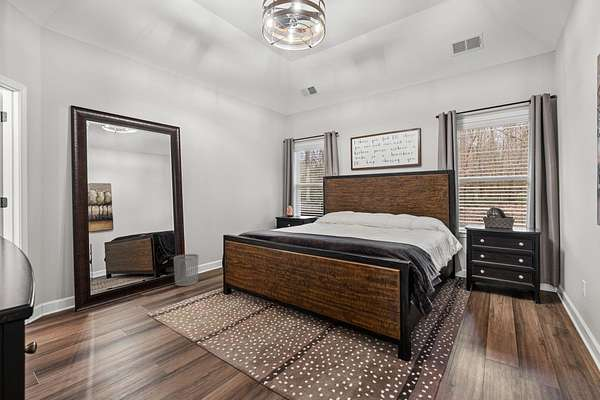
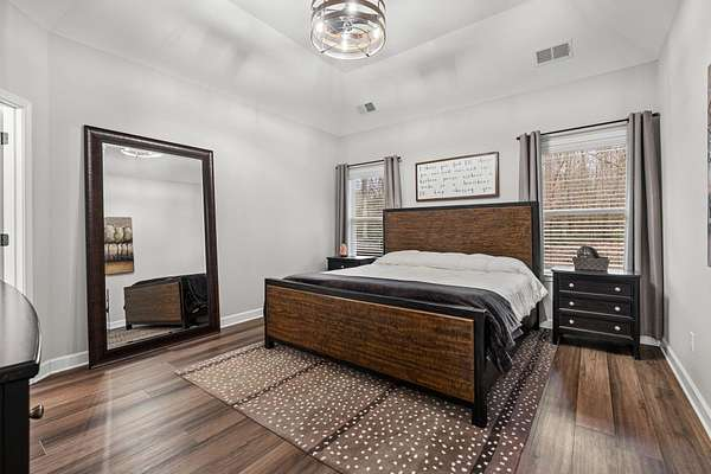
- waste bin [173,253,199,287]
